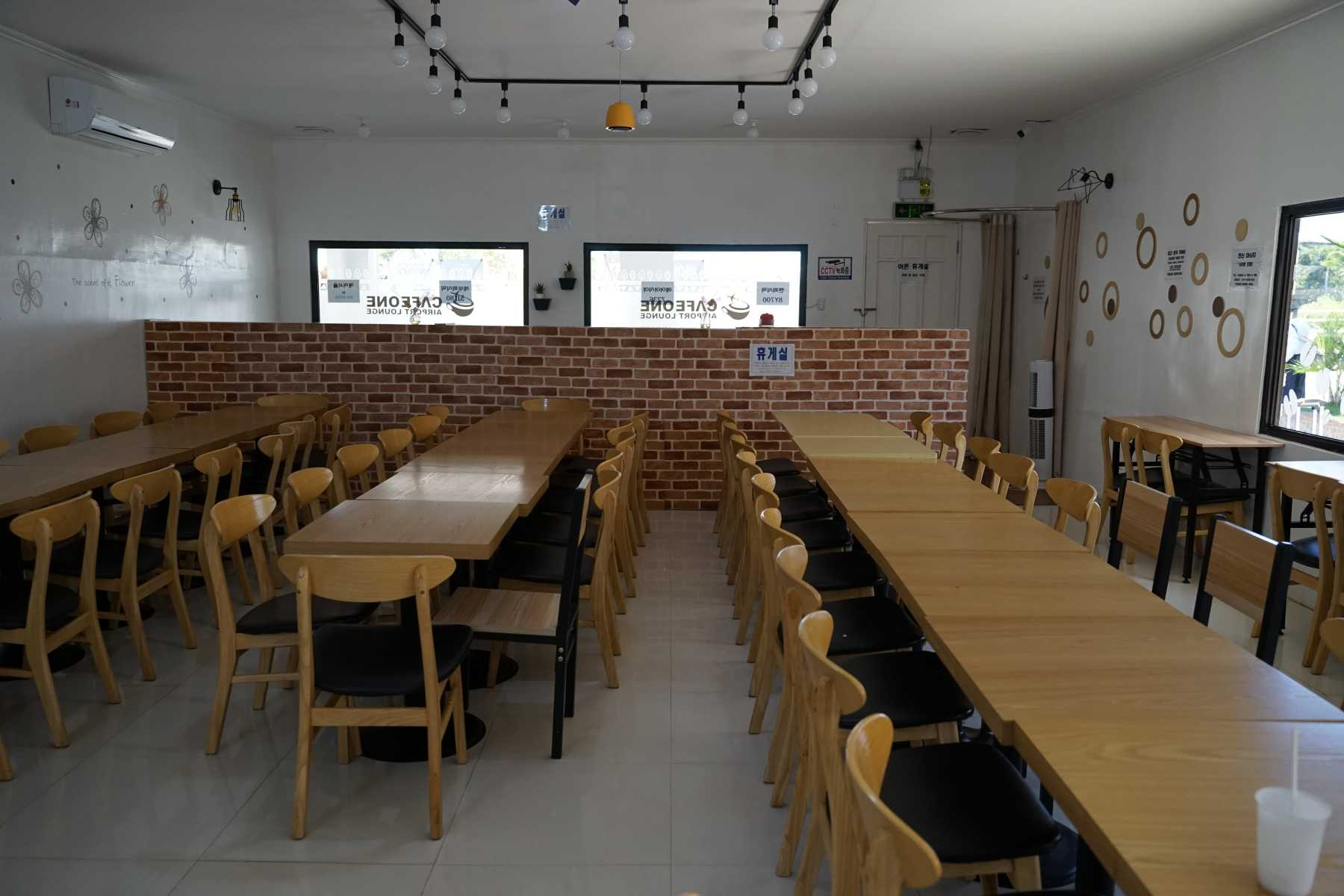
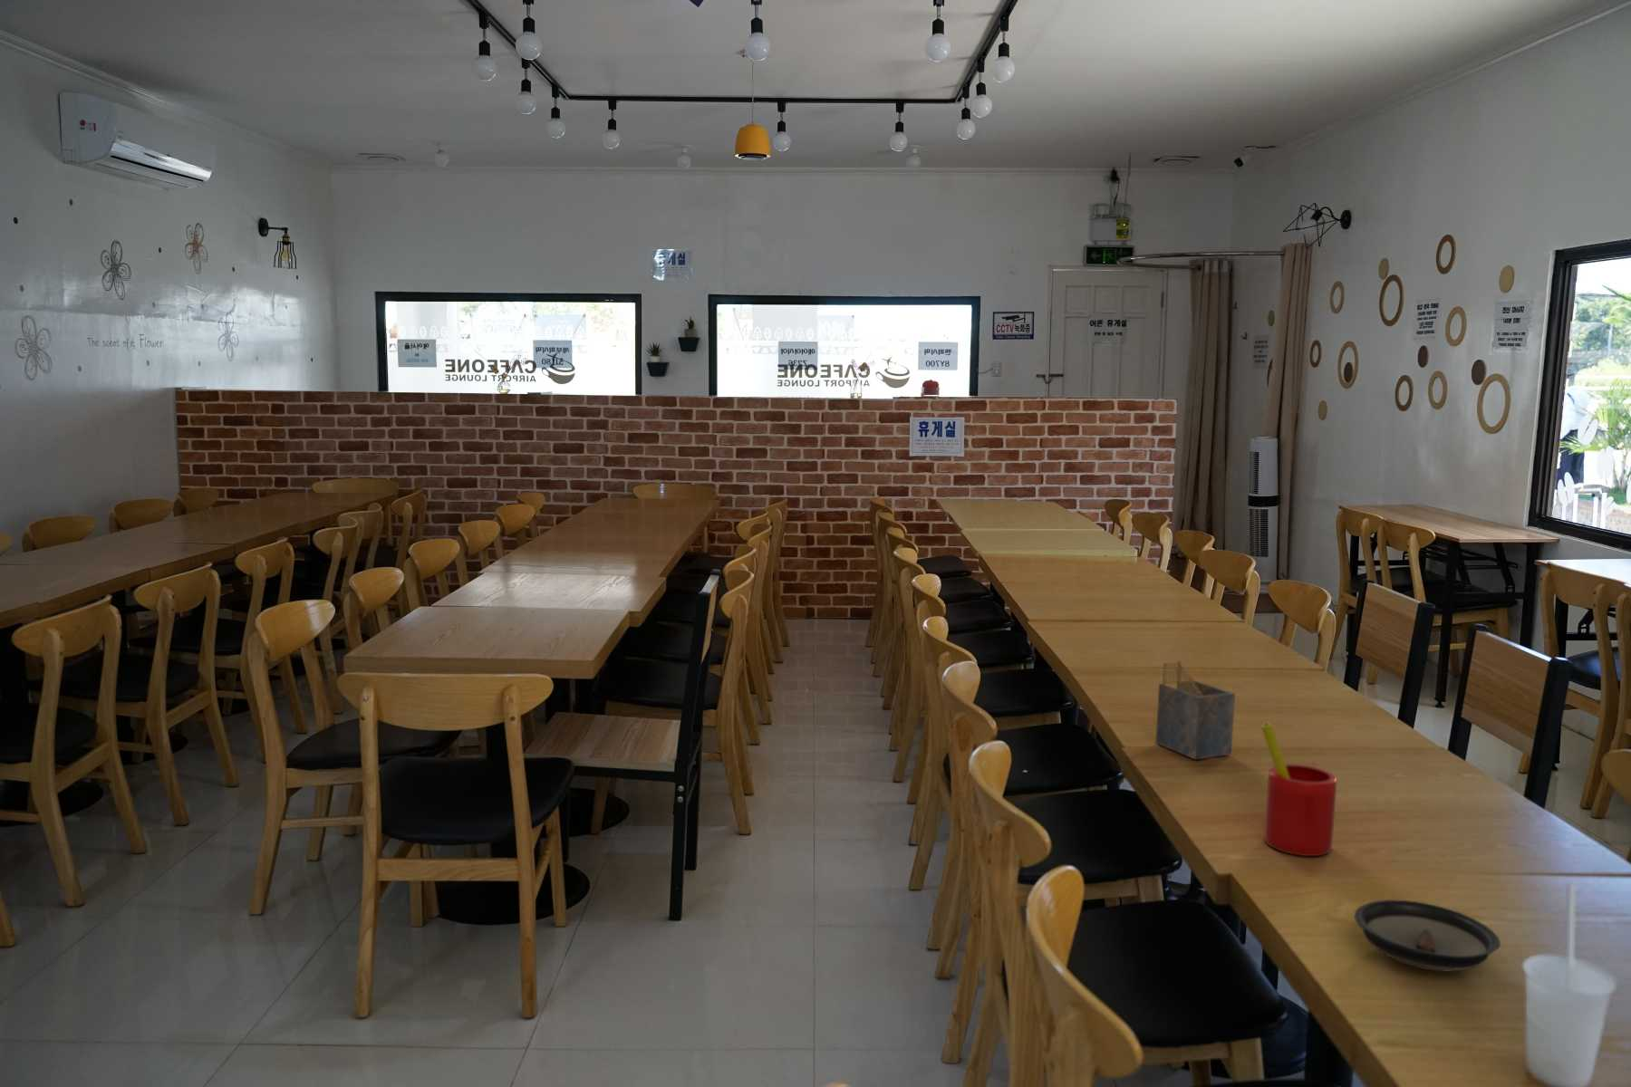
+ saucer [1354,899,1501,972]
+ napkin holder [1155,660,1235,761]
+ straw [1261,721,1337,856]
